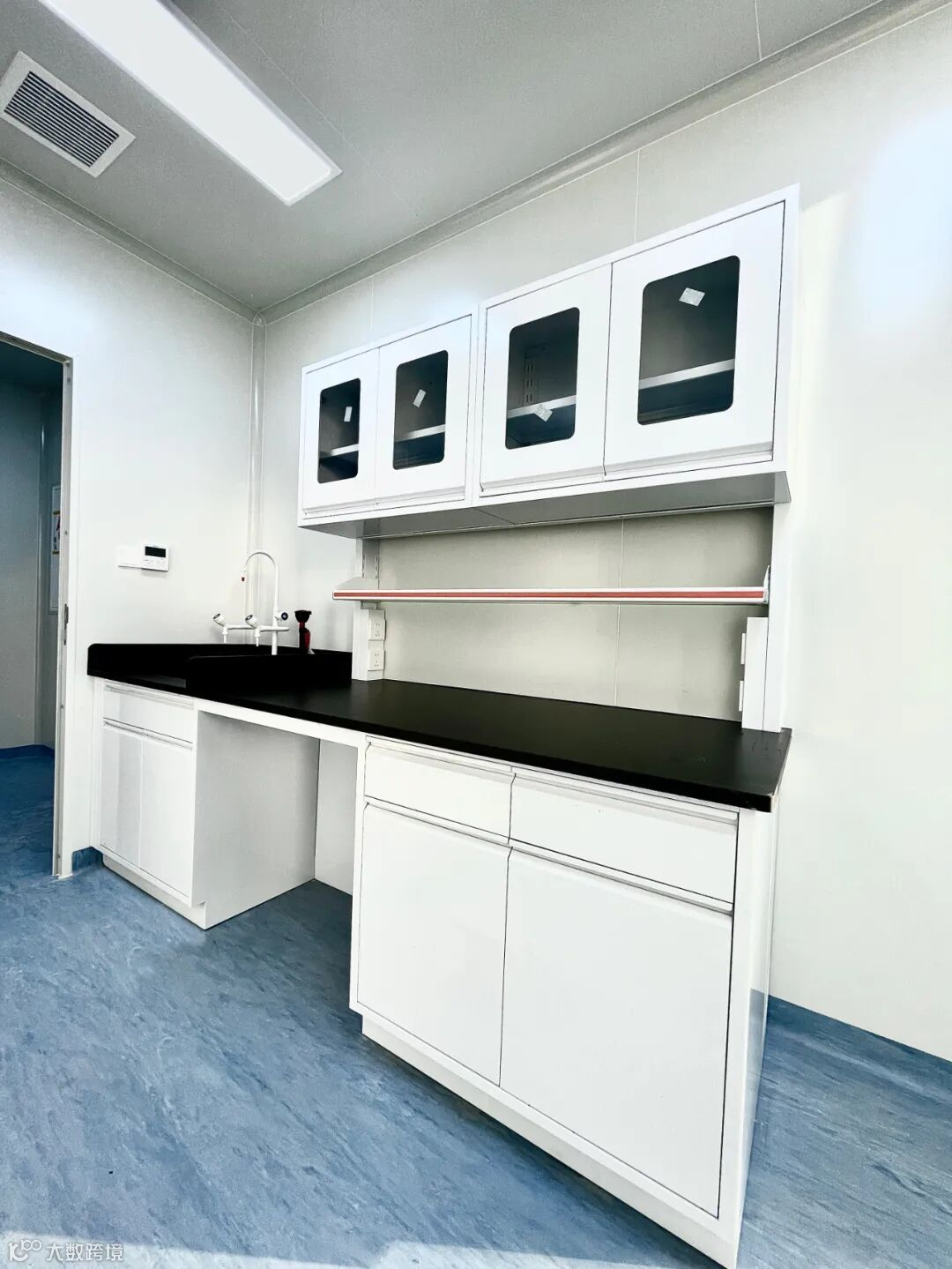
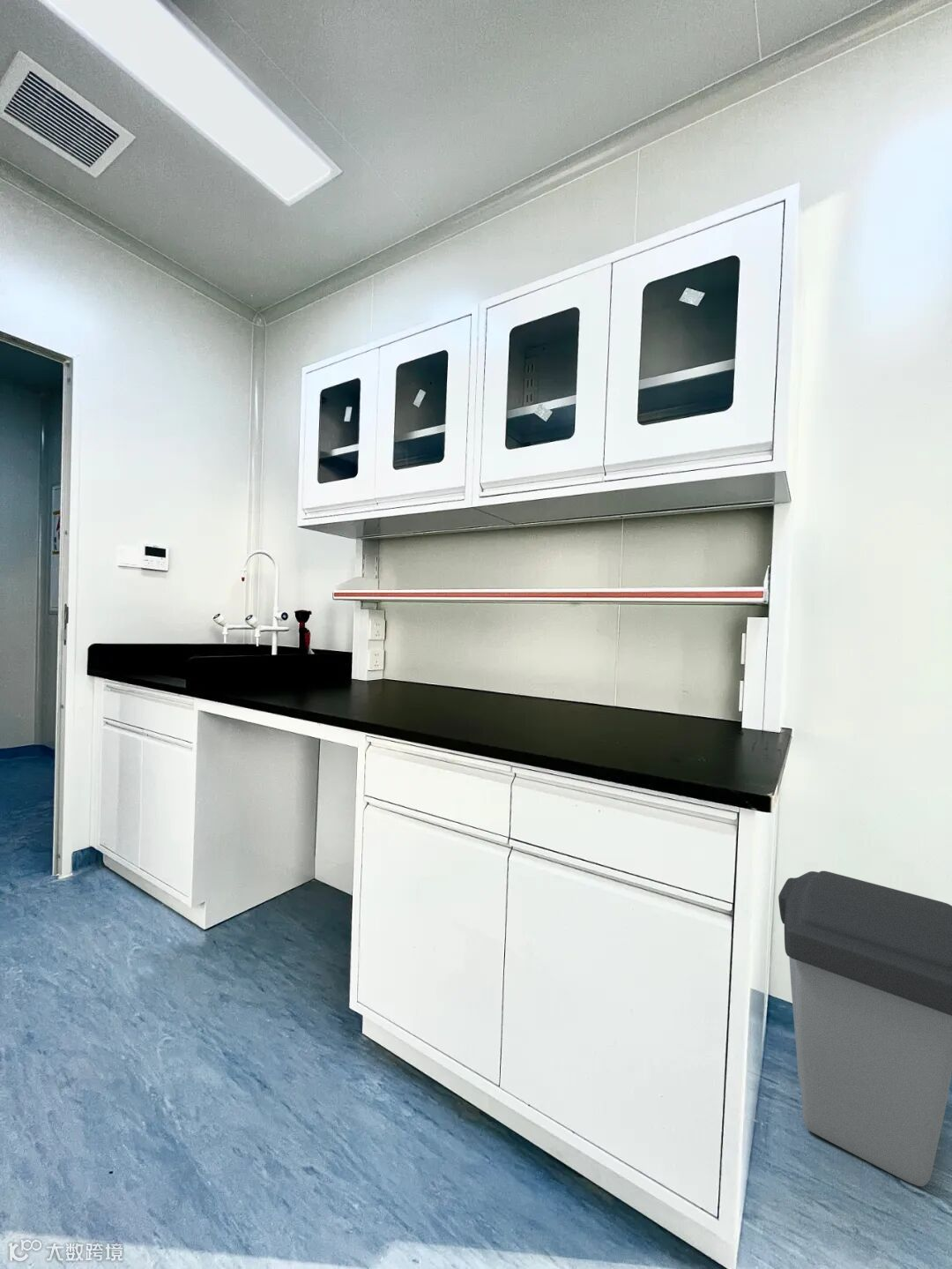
+ trash can [777,870,952,1187]
